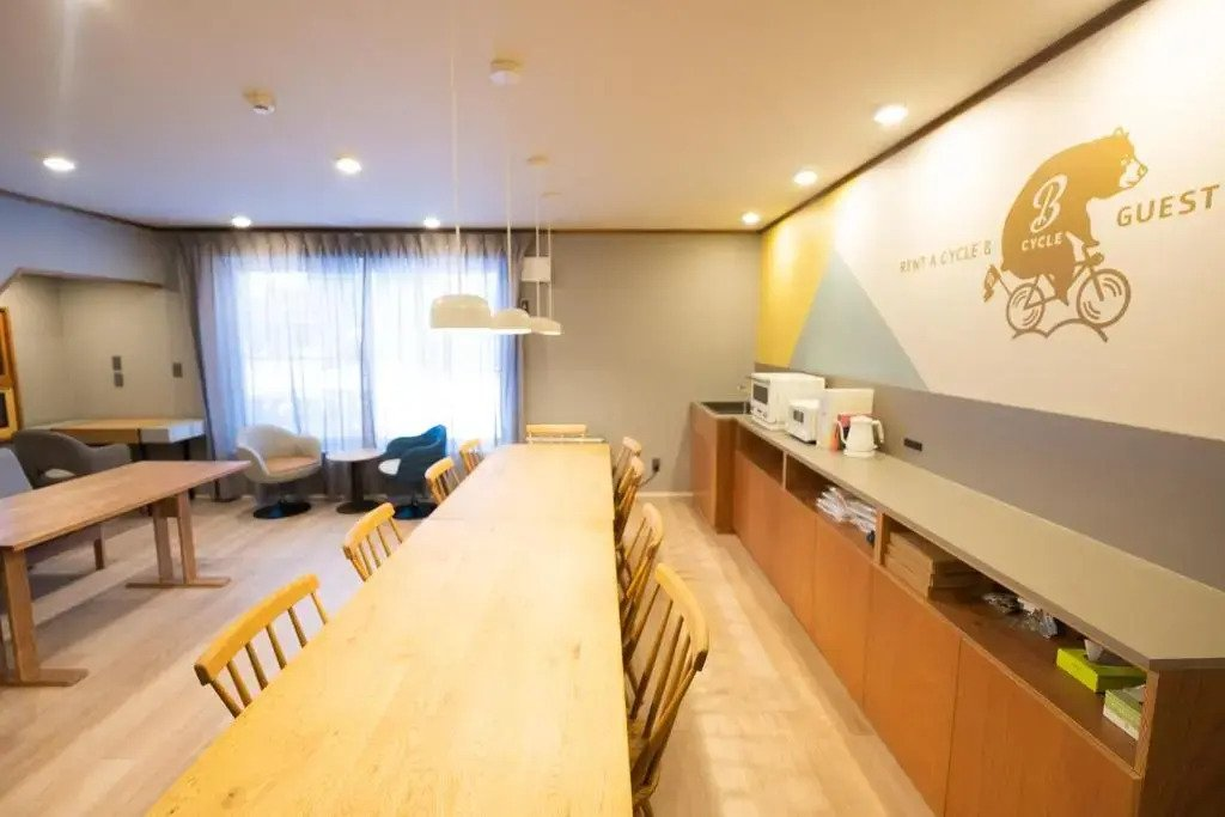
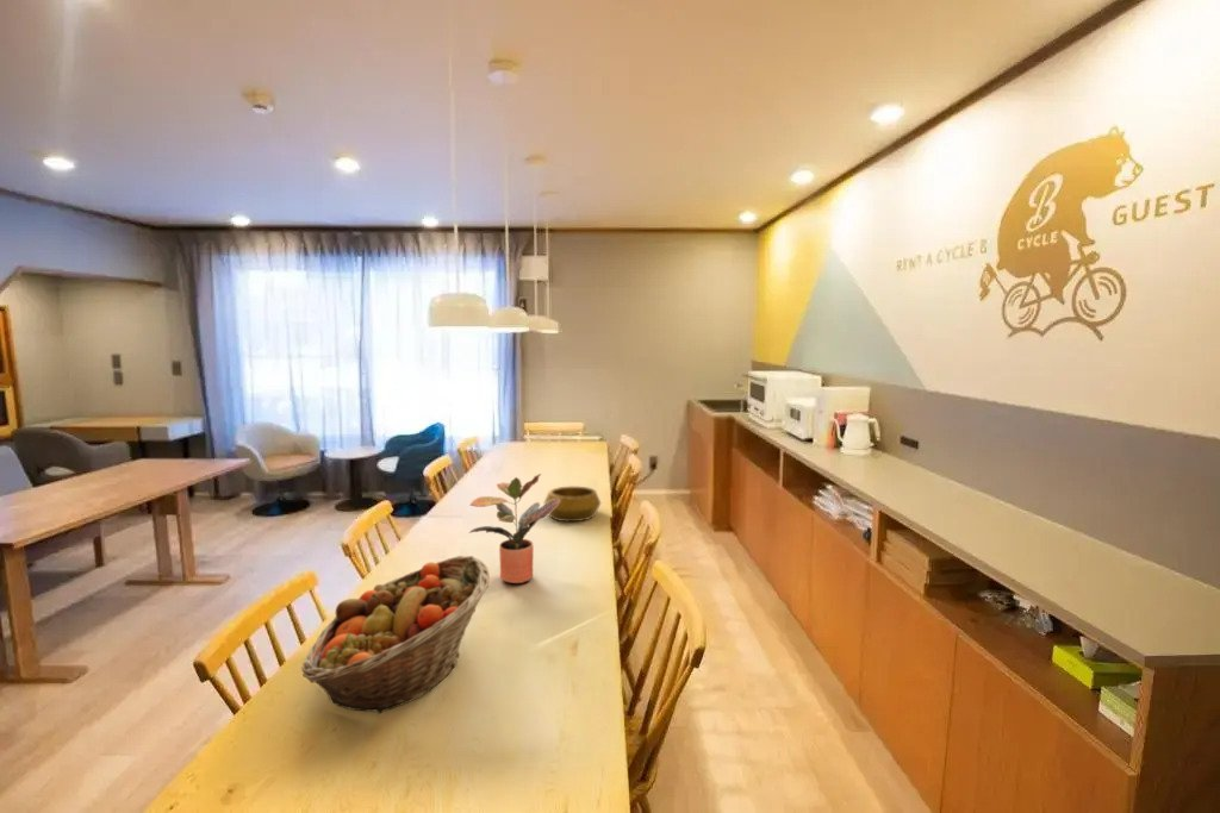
+ fruit basket [300,555,491,714]
+ decorative bowl [543,486,602,523]
+ potted plant [468,473,560,584]
